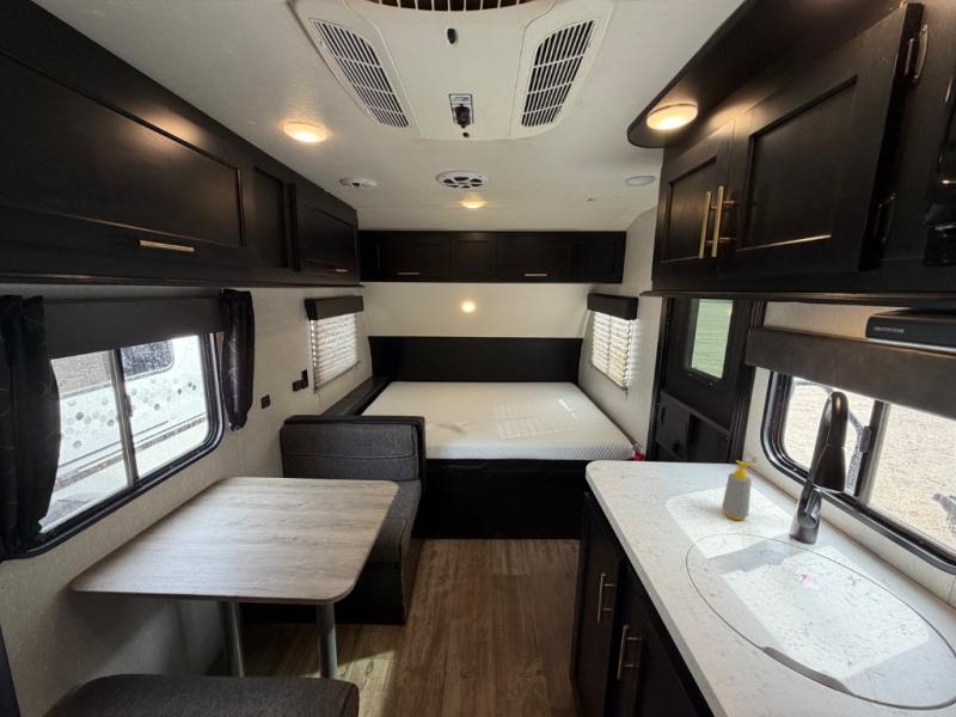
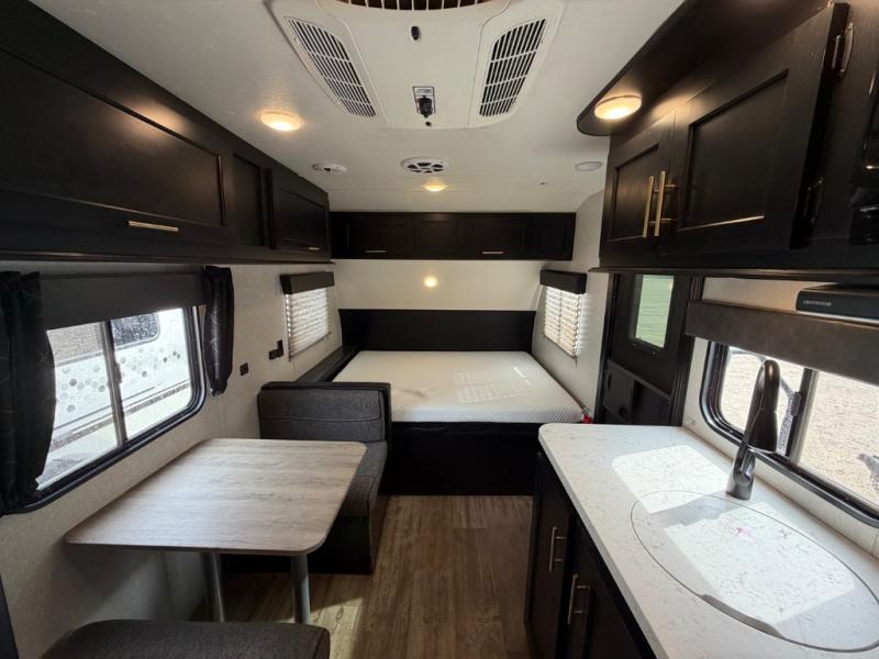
- soap bottle [721,459,758,521]
